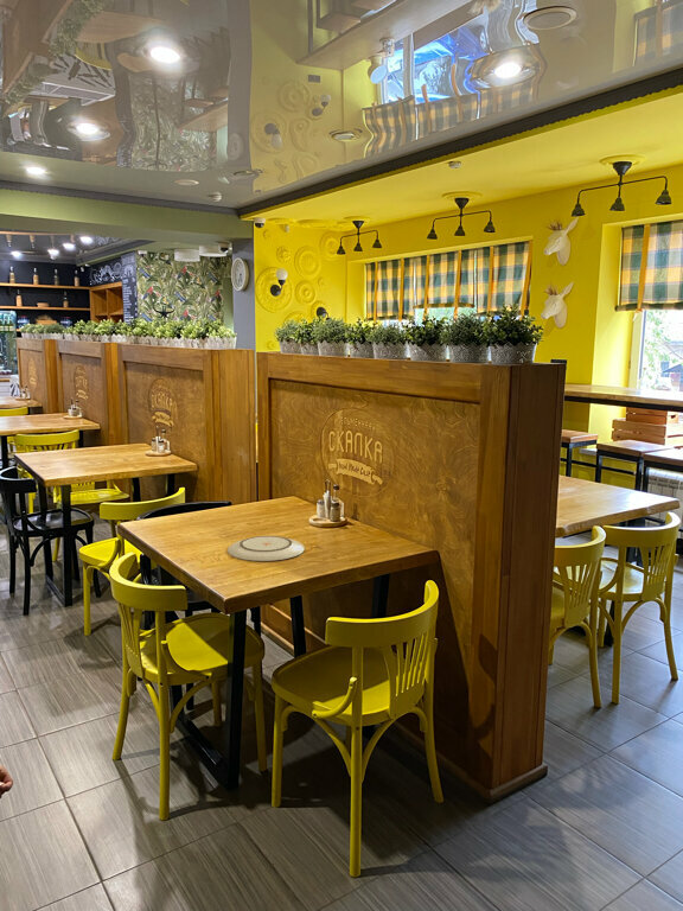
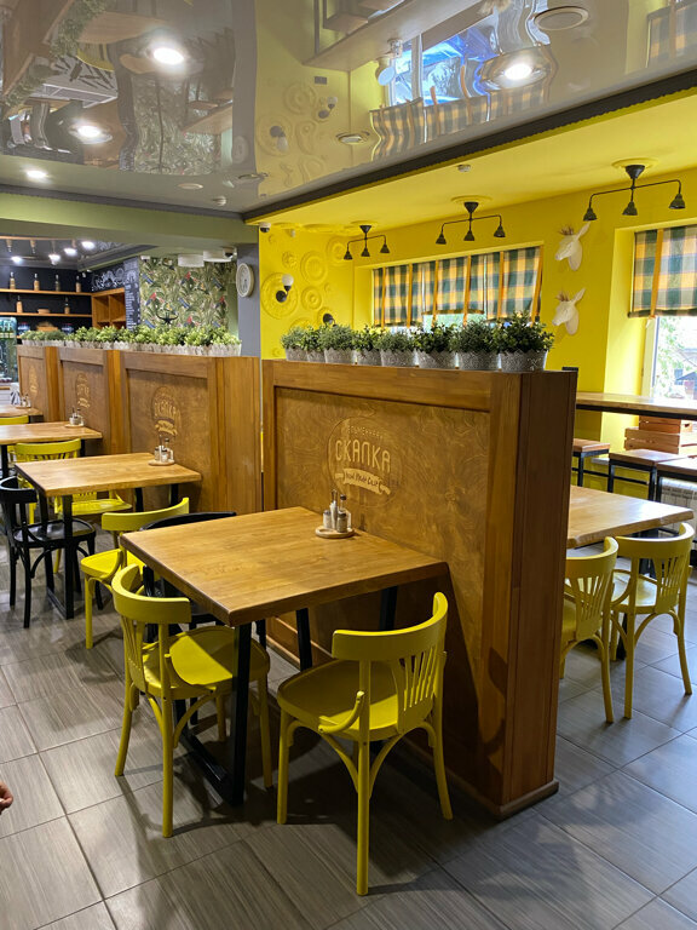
- plate [226,535,306,562]
